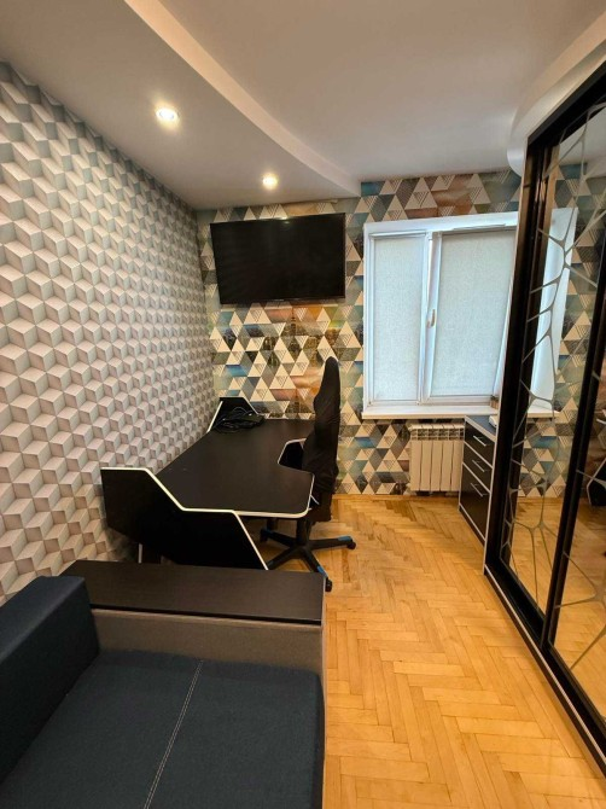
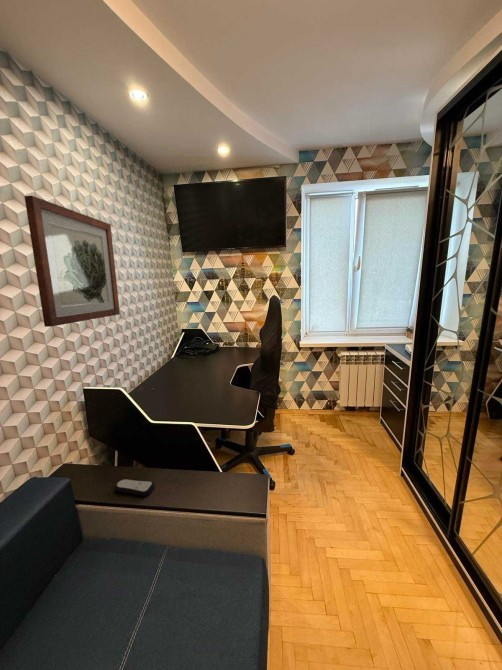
+ wall art [24,195,121,328]
+ remote control [114,478,156,497]
